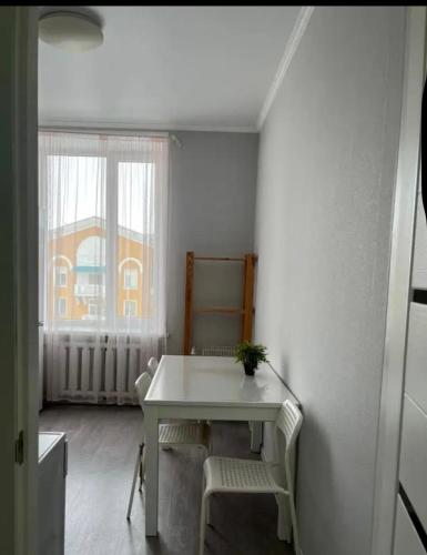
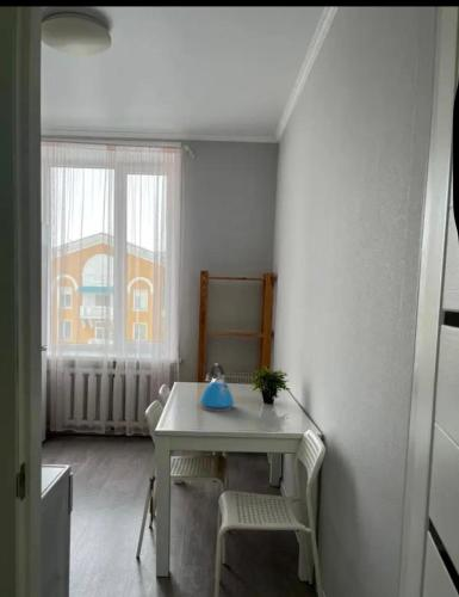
+ kettle [199,363,236,412]
